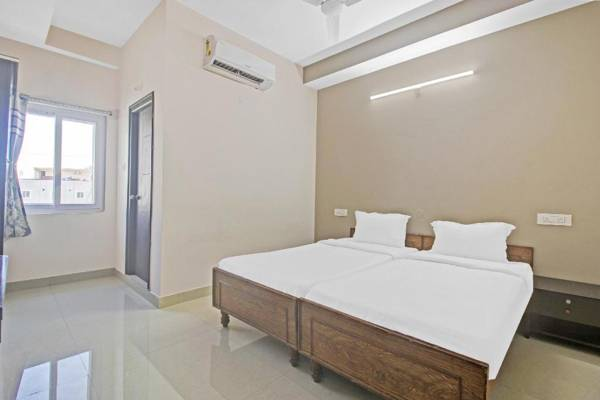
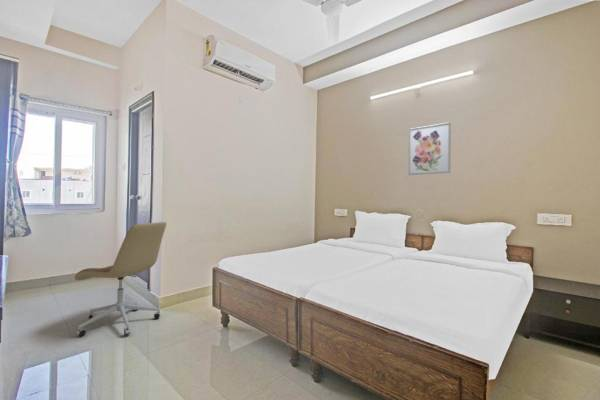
+ office chair [73,221,167,337]
+ wall art [408,121,452,176]
